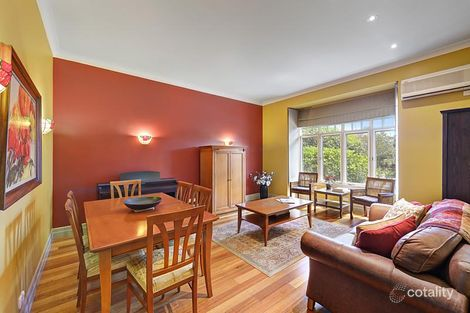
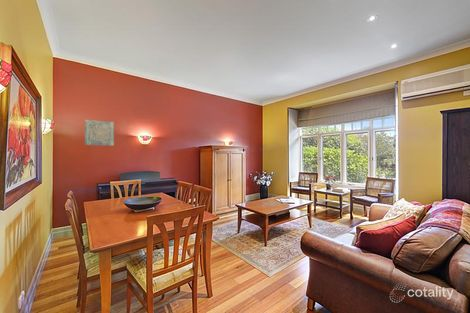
+ wall art [84,119,115,147]
